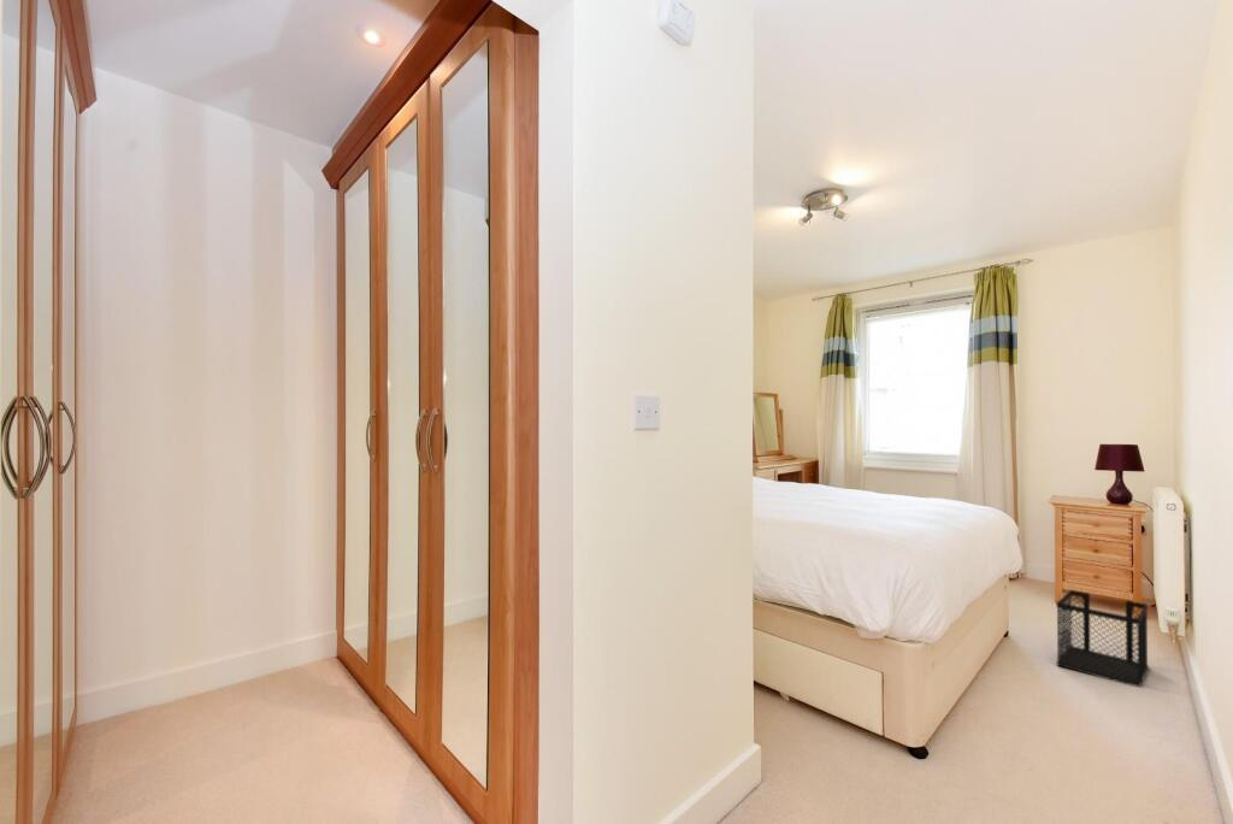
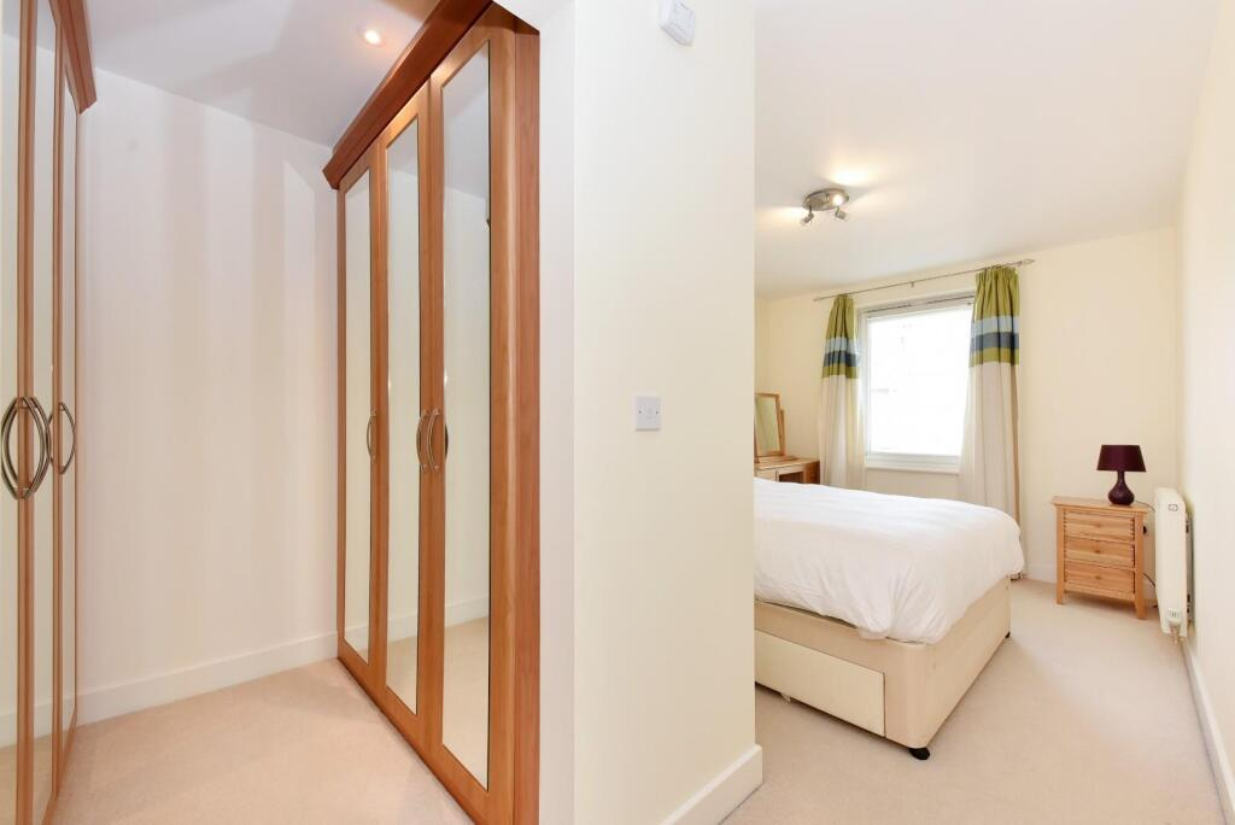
- wastebasket [1055,589,1150,688]
